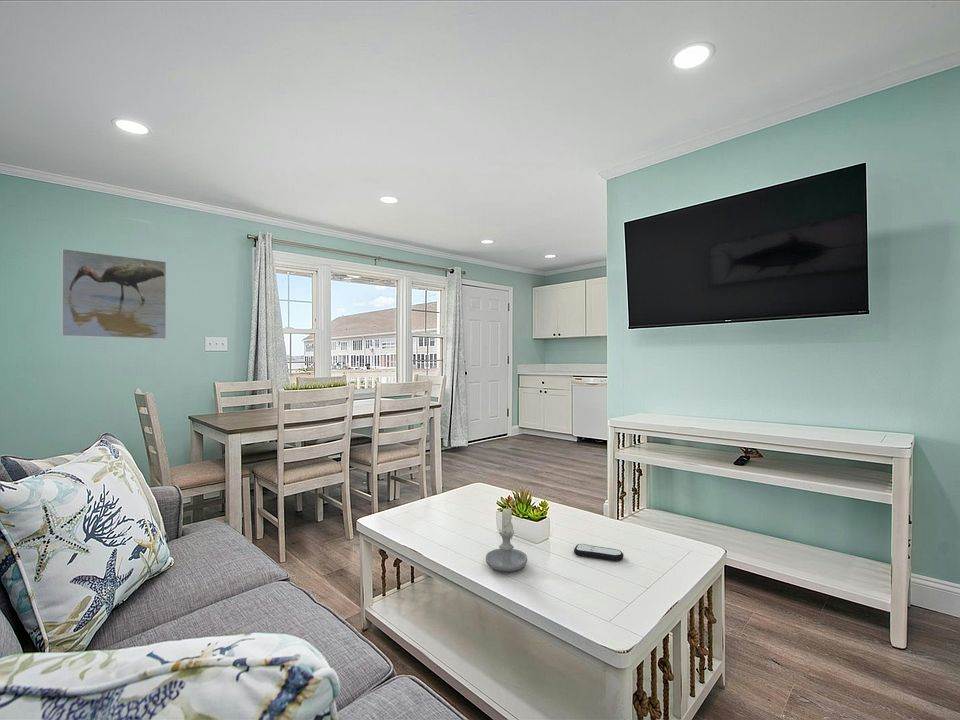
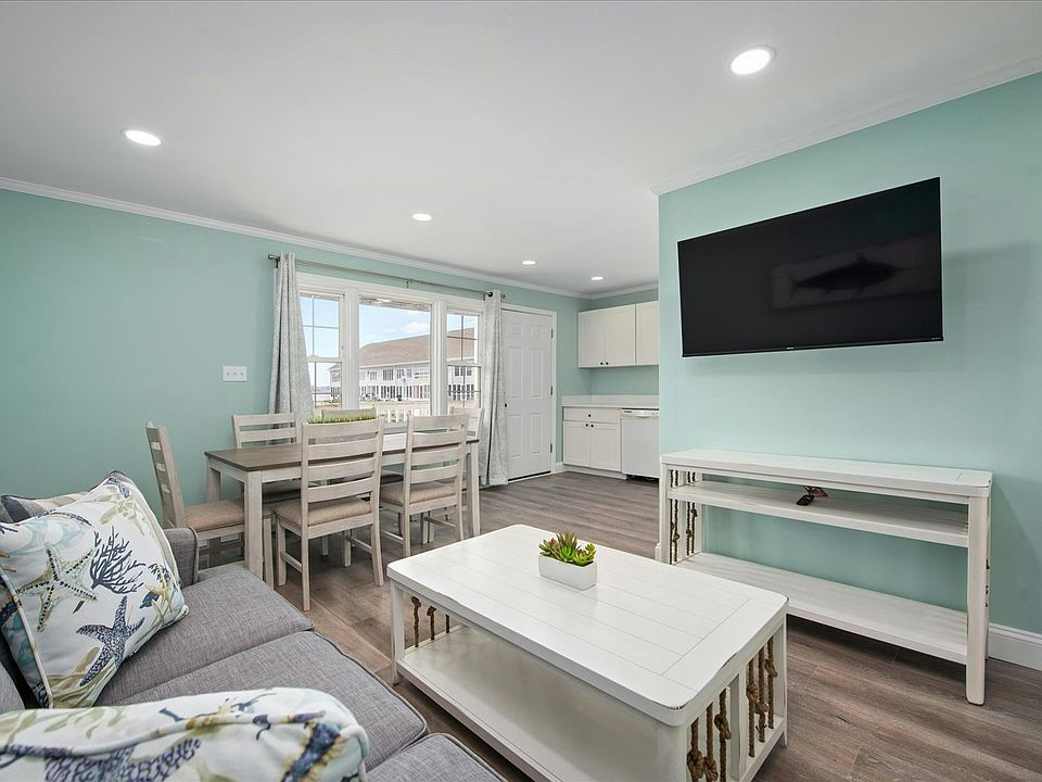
- remote control [573,543,625,562]
- candle [485,505,529,572]
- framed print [61,247,167,340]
